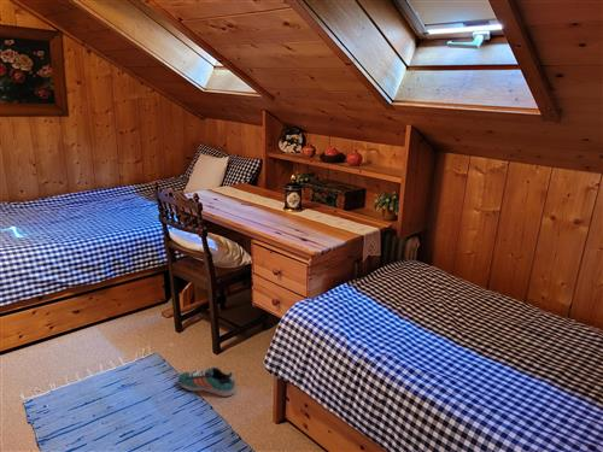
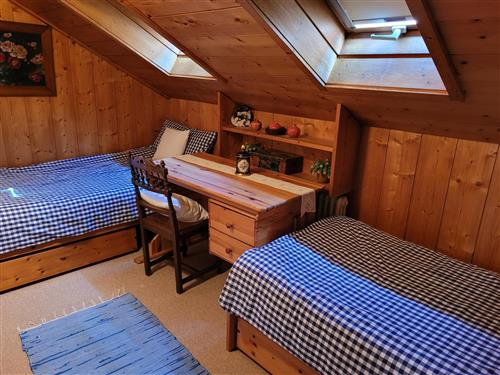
- sneaker [177,366,236,398]
